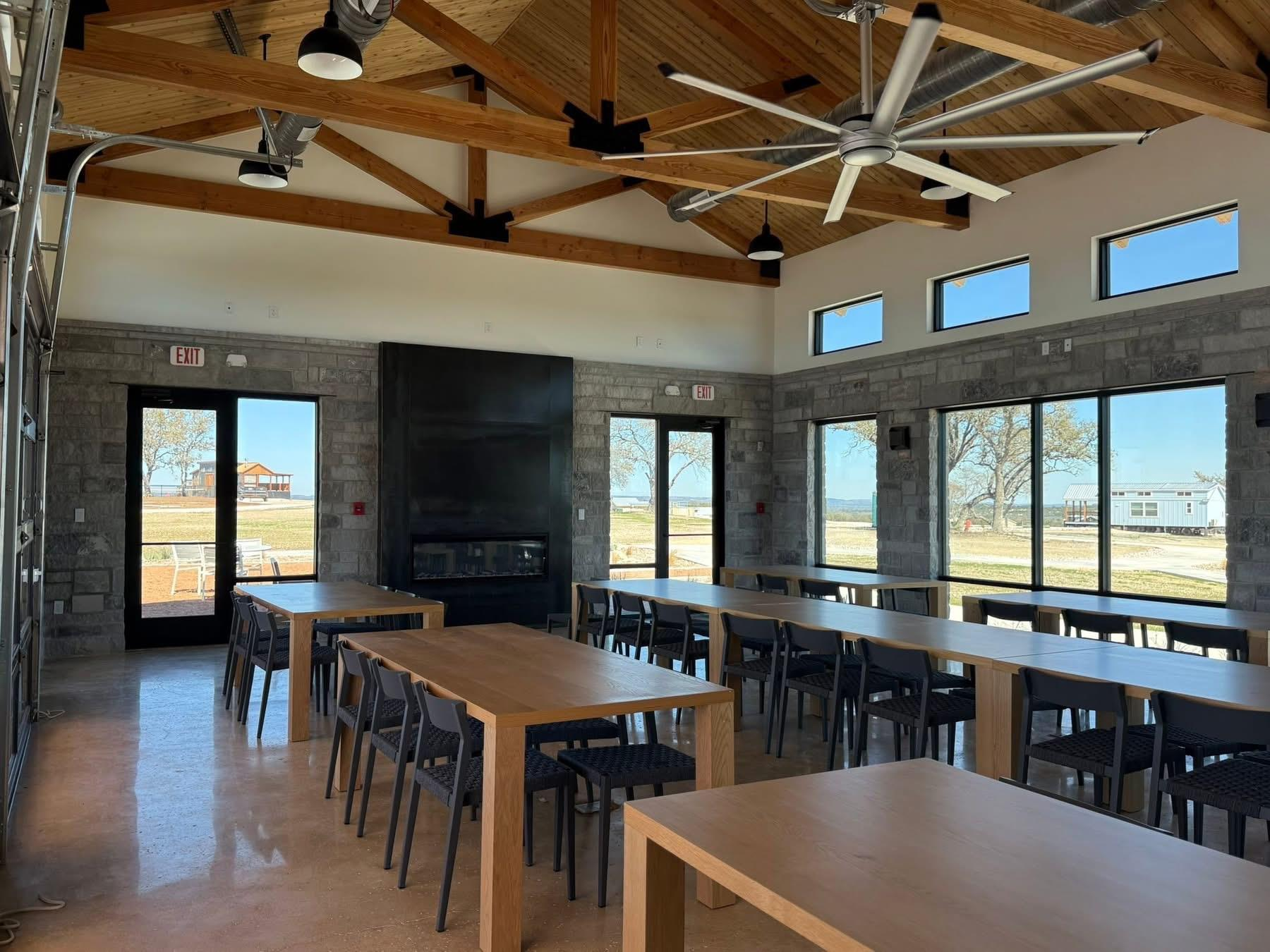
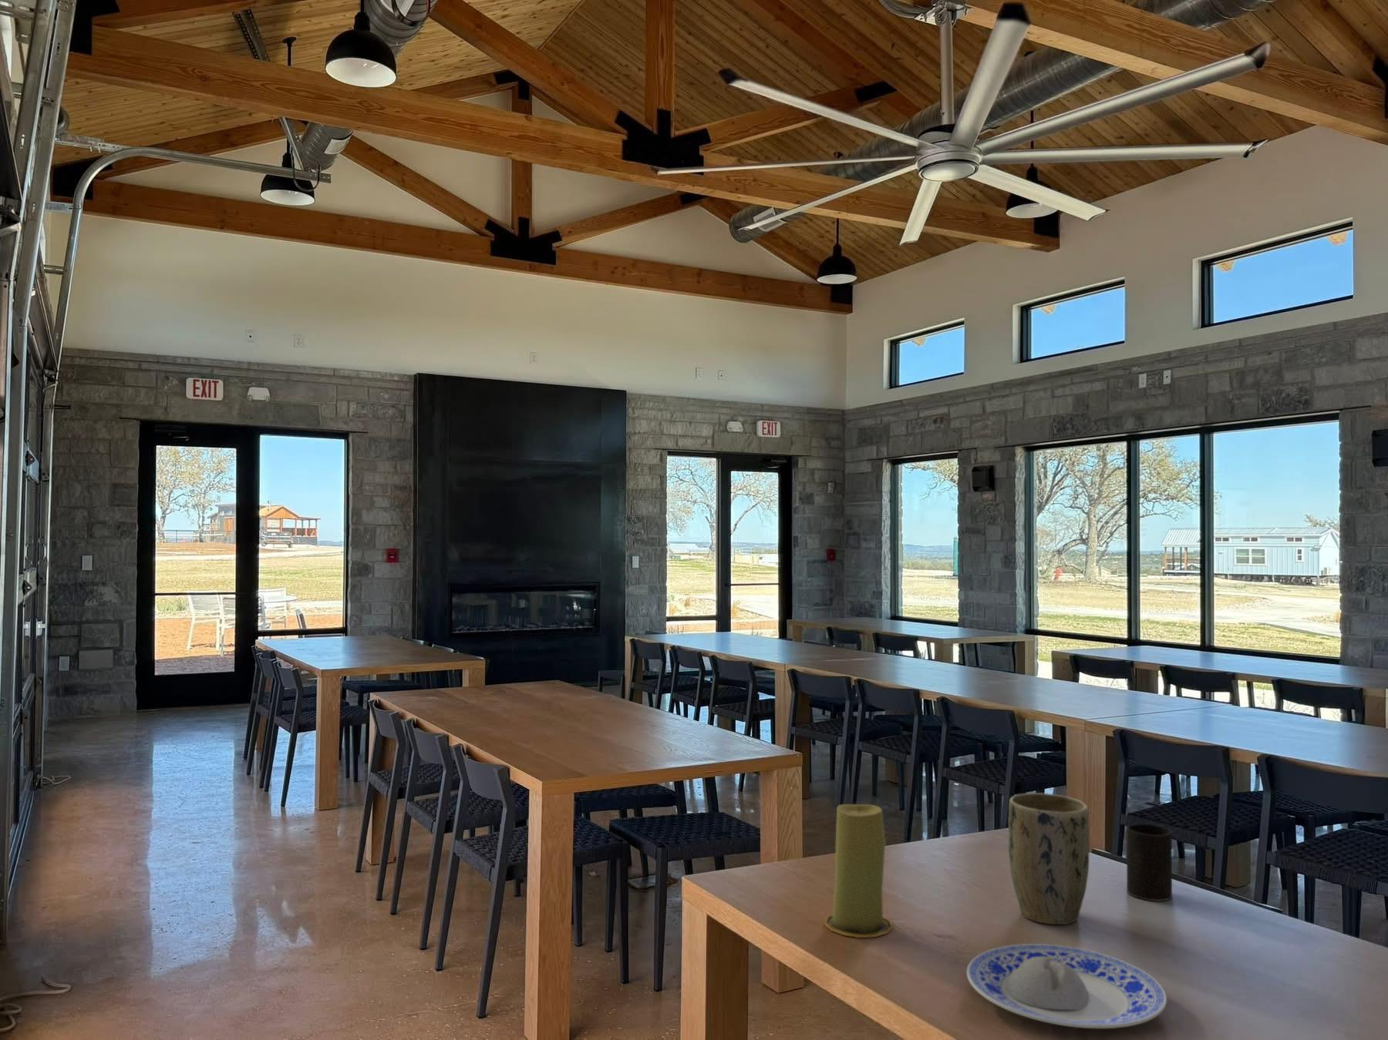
+ candle [824,804,894,938]
+ cup [1126,823,1173,902]
+ plant pot [1008,792,1091,925]
+ plate [966,943,1167,1029]
